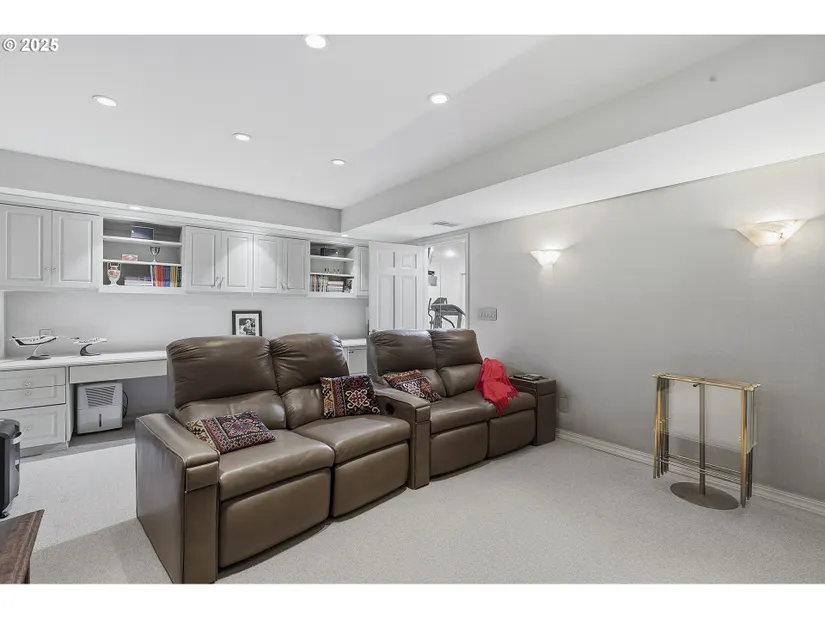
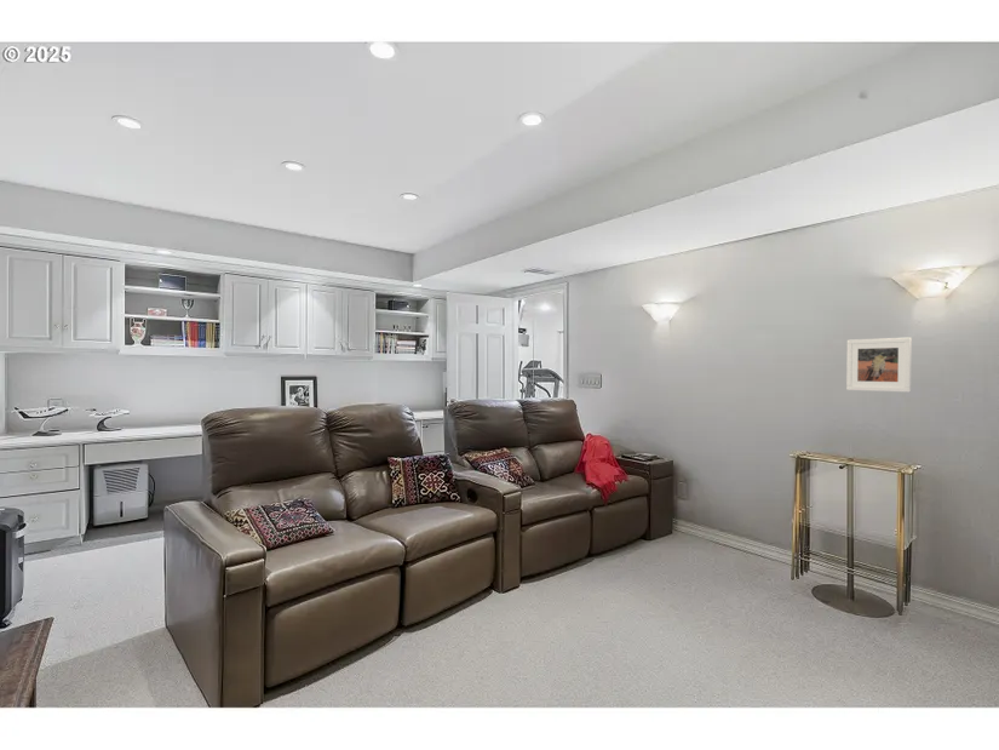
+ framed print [845,337,913,394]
